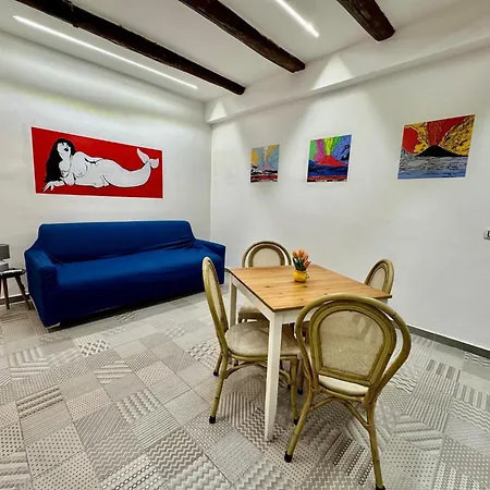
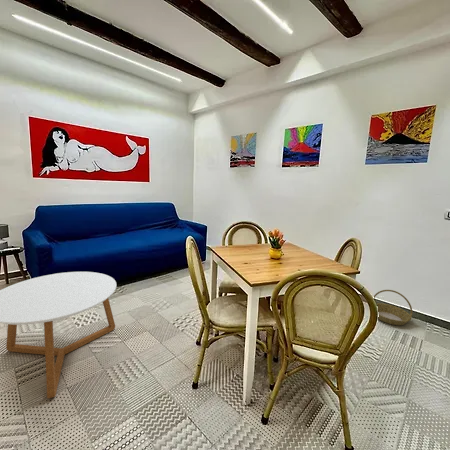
+ coffee table [0,271,117,400]
+ basket [373,289,413,326]
